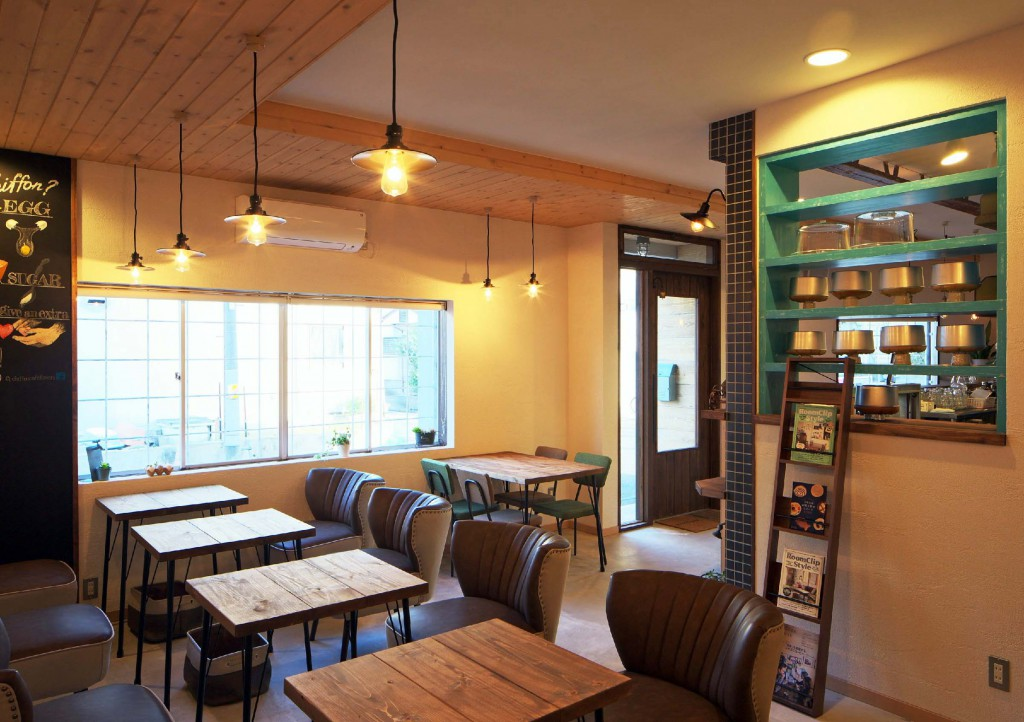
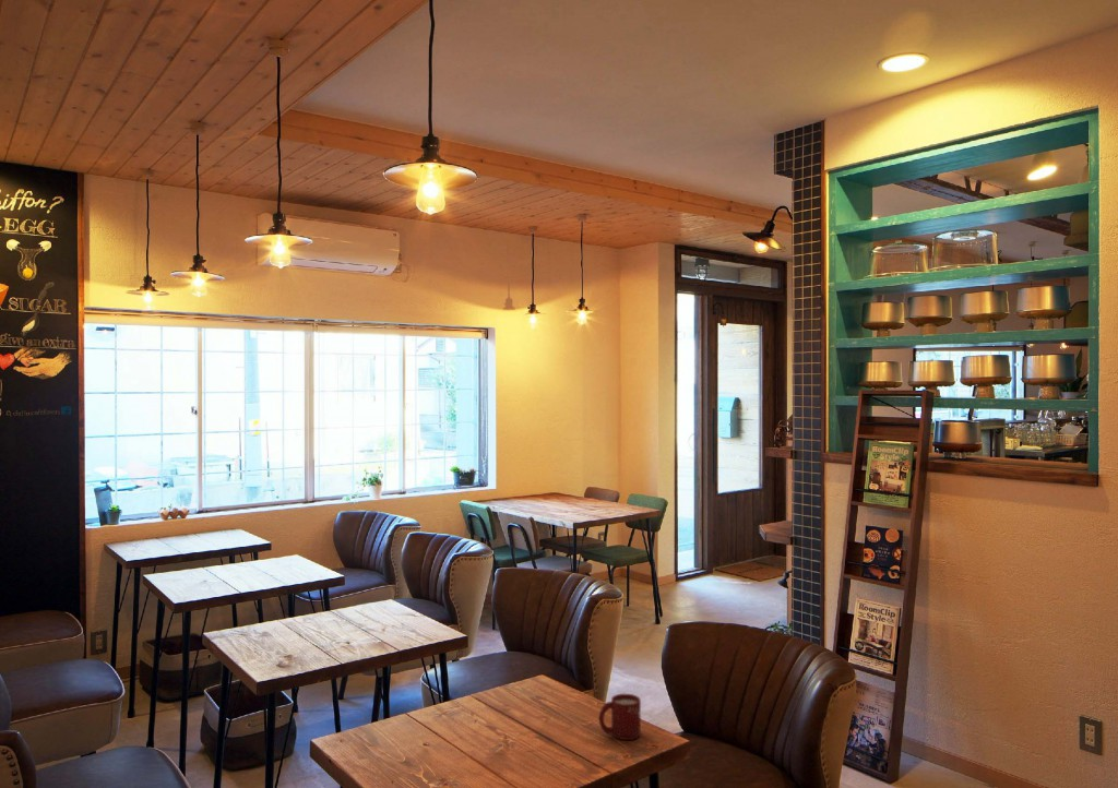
+ cup [598,693,642,741]
